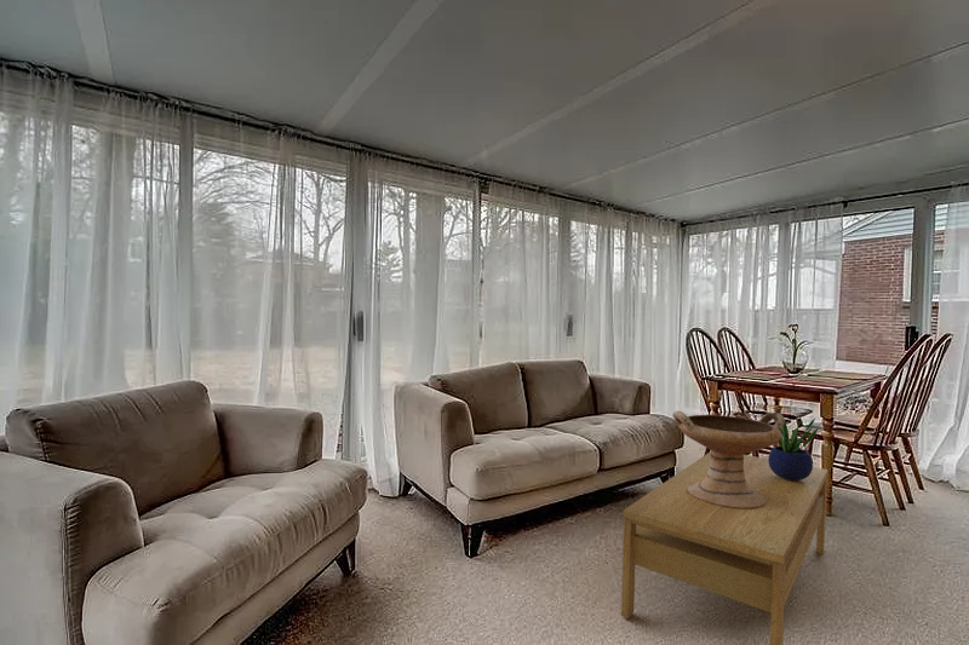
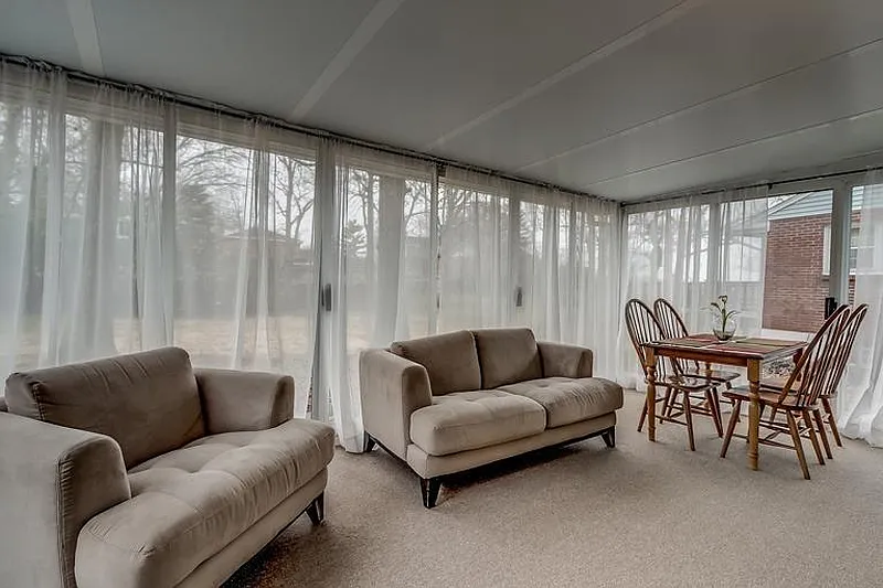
- potted plant [759,413,820,480]
- coffee table [620,450,828,645]
- decorative bowl [672,410,786,508]
